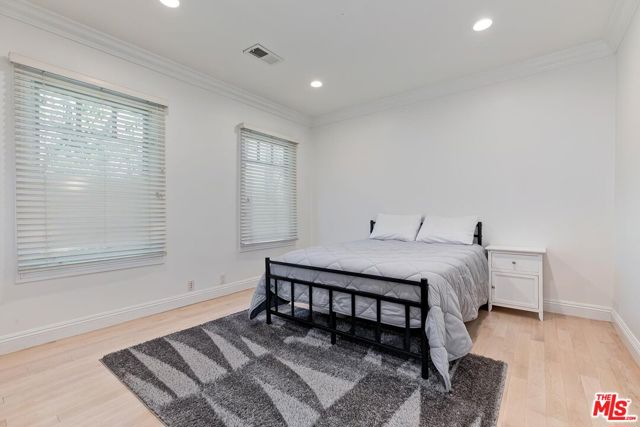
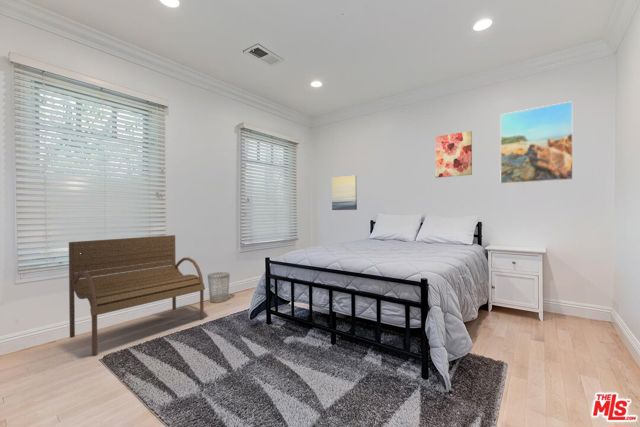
+ bench [68,234,206,356]
+ wall art [331,175,358,211]
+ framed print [499,100,574,185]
+ wall art [435,130,473,179]
+ wastebasket [207,271,231,304]
